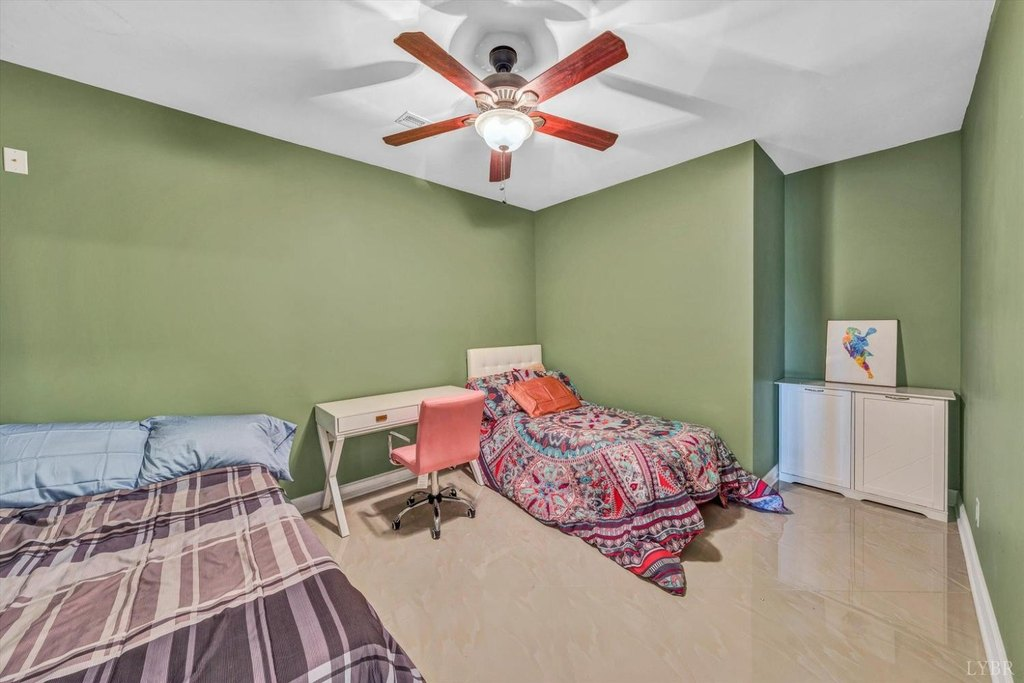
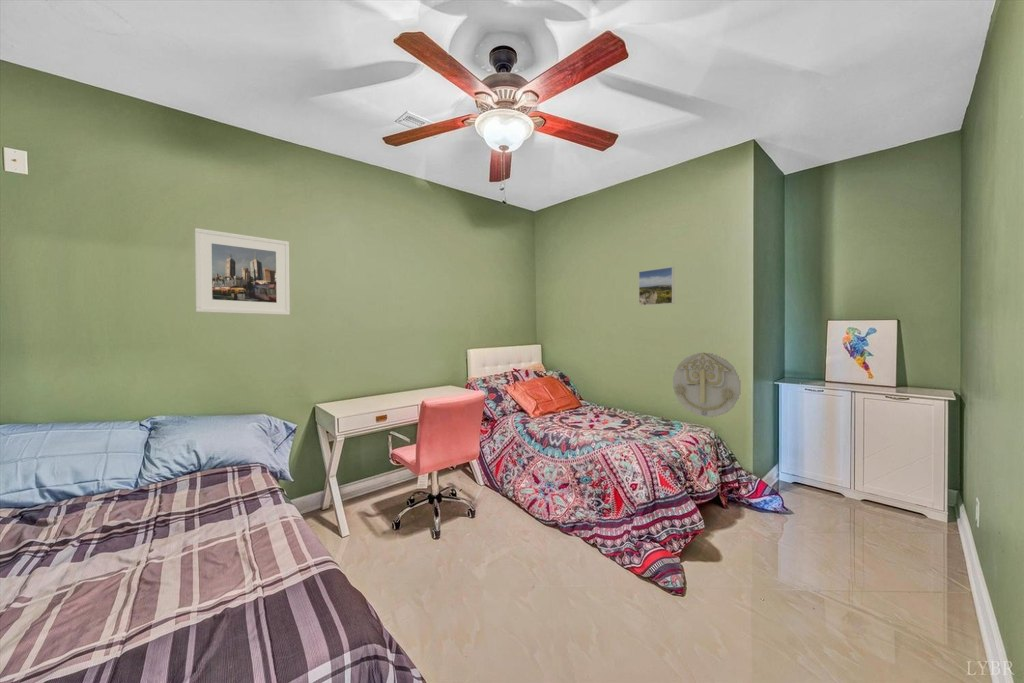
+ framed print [638,266,675,307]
+ wall decoration [672,352,742,418]
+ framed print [194,227,291,316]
